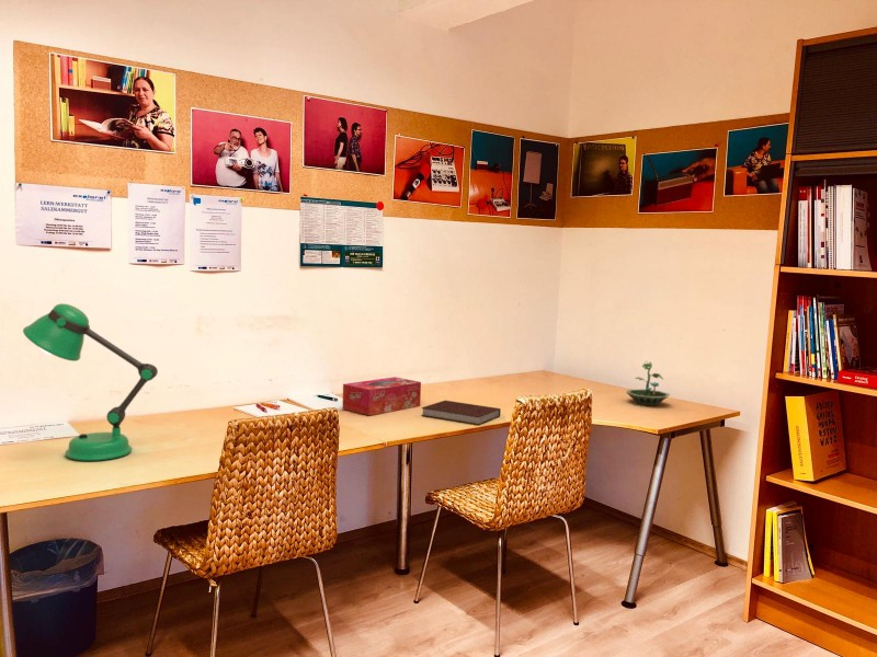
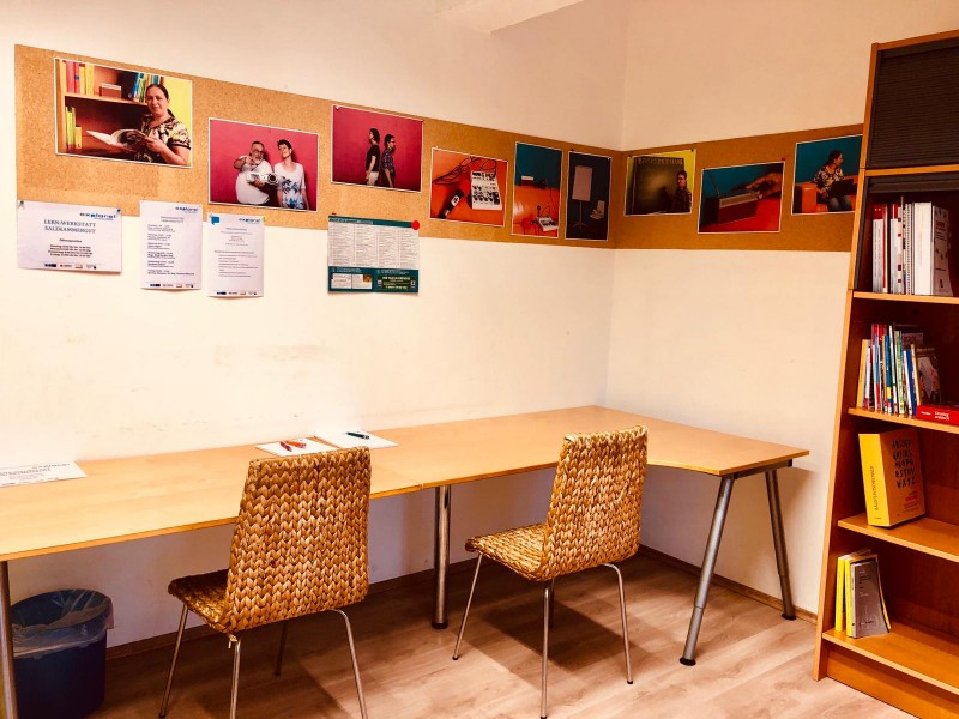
- tissue box [341,376,422,416]
- terrarium [625,360,671,406]
- desk lamp [22,302,159,462]
- notebook [421,400,502,426]
